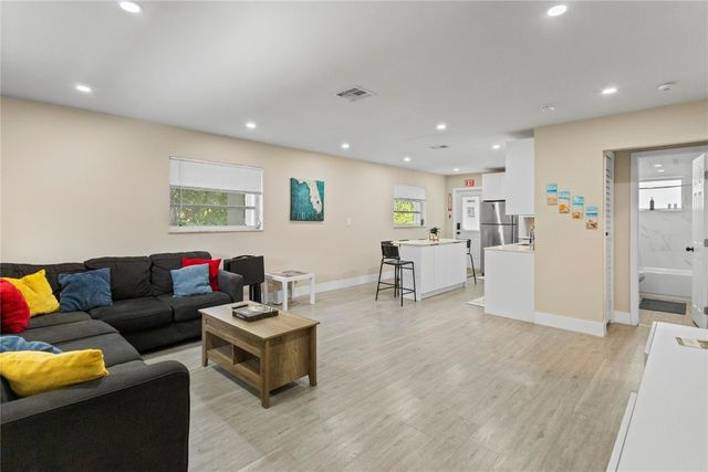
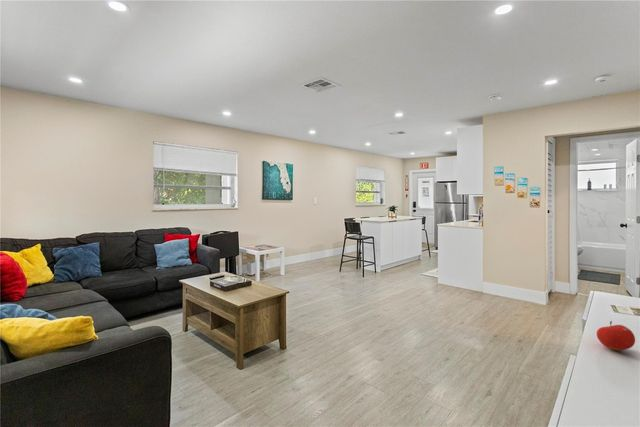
+ fruit [596,320,636,351]
